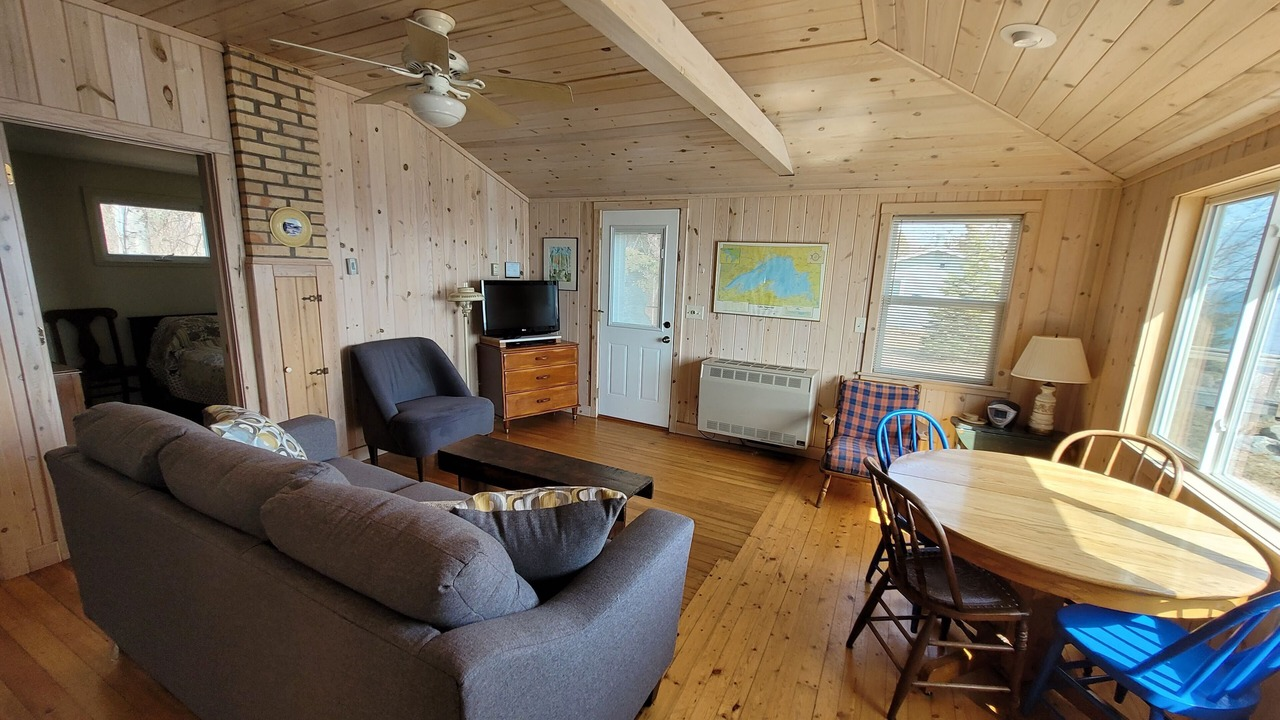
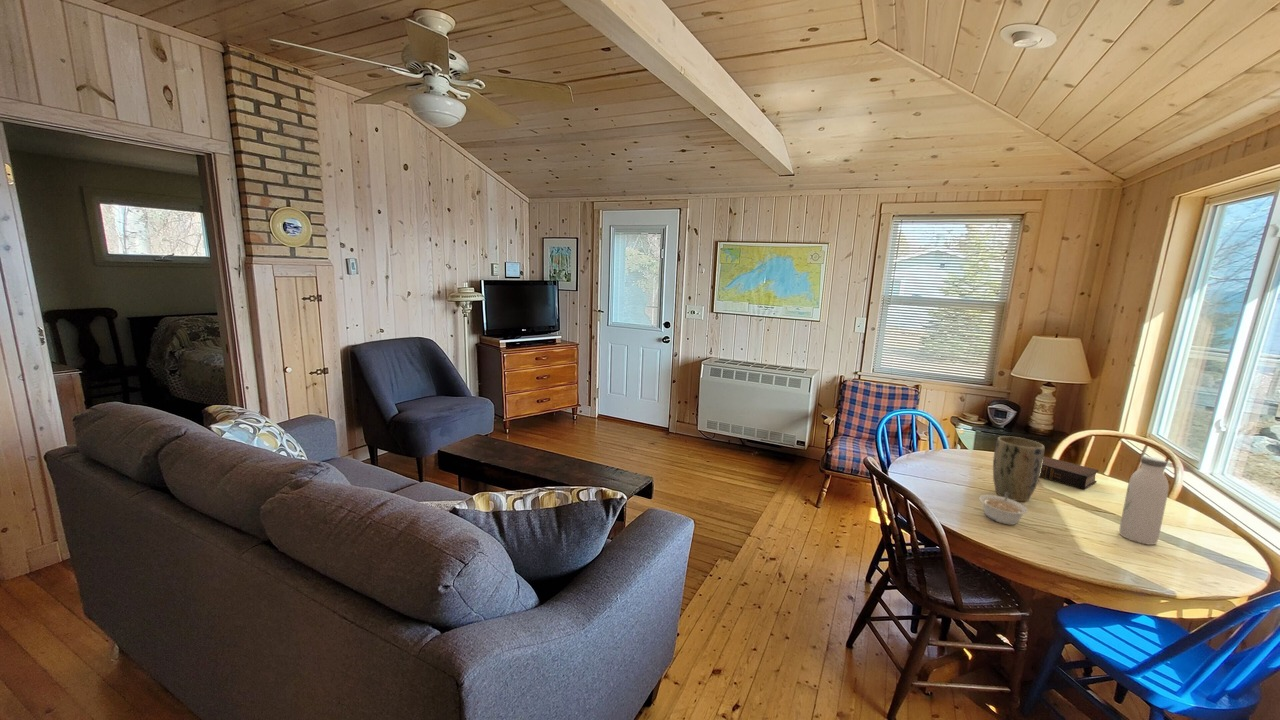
+ plant pot [992,435,1045,502]
+ legume [978,492,1029,526]
+ book [1039,455,1100,490]
+ water bottle [1118,455,1170,546]
